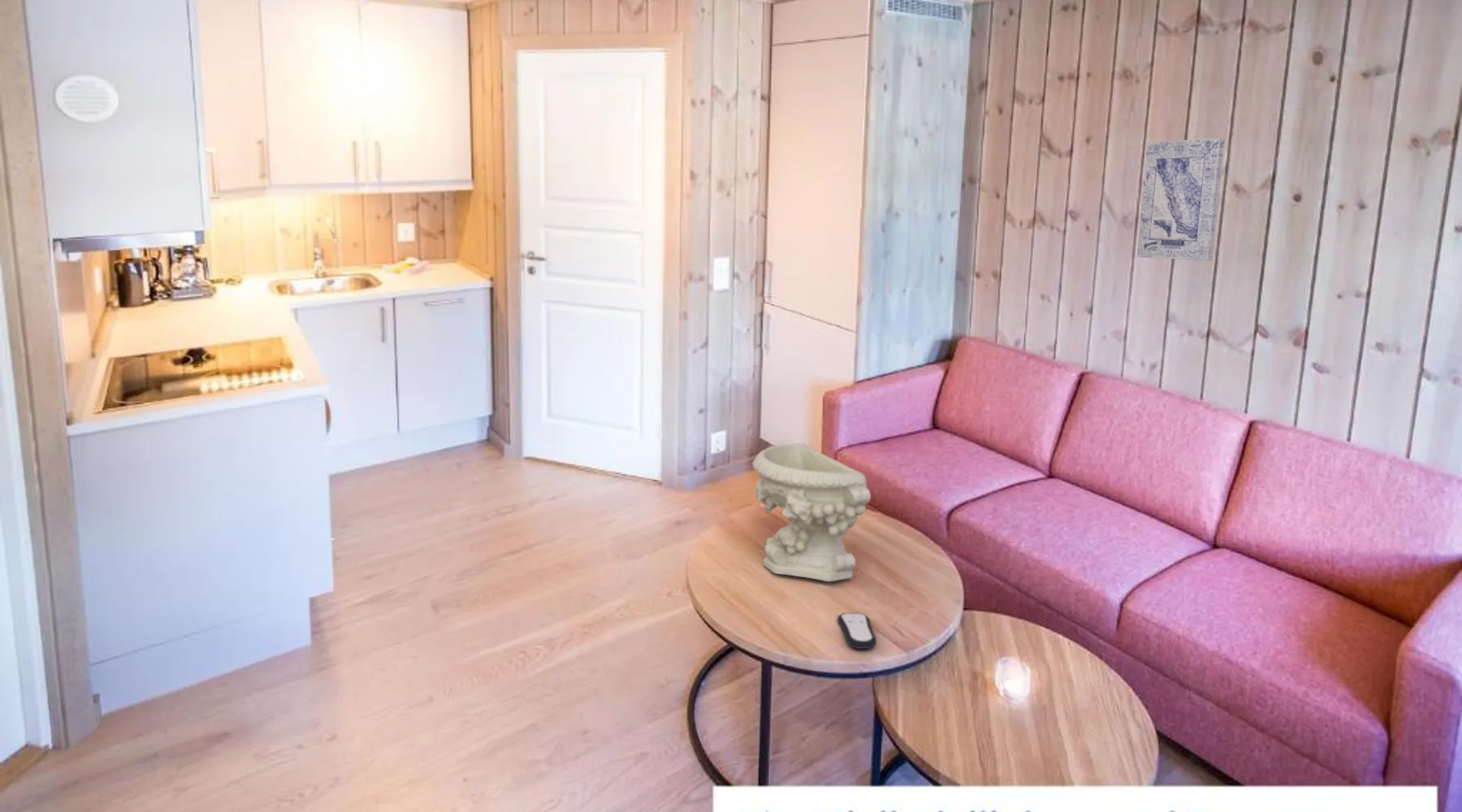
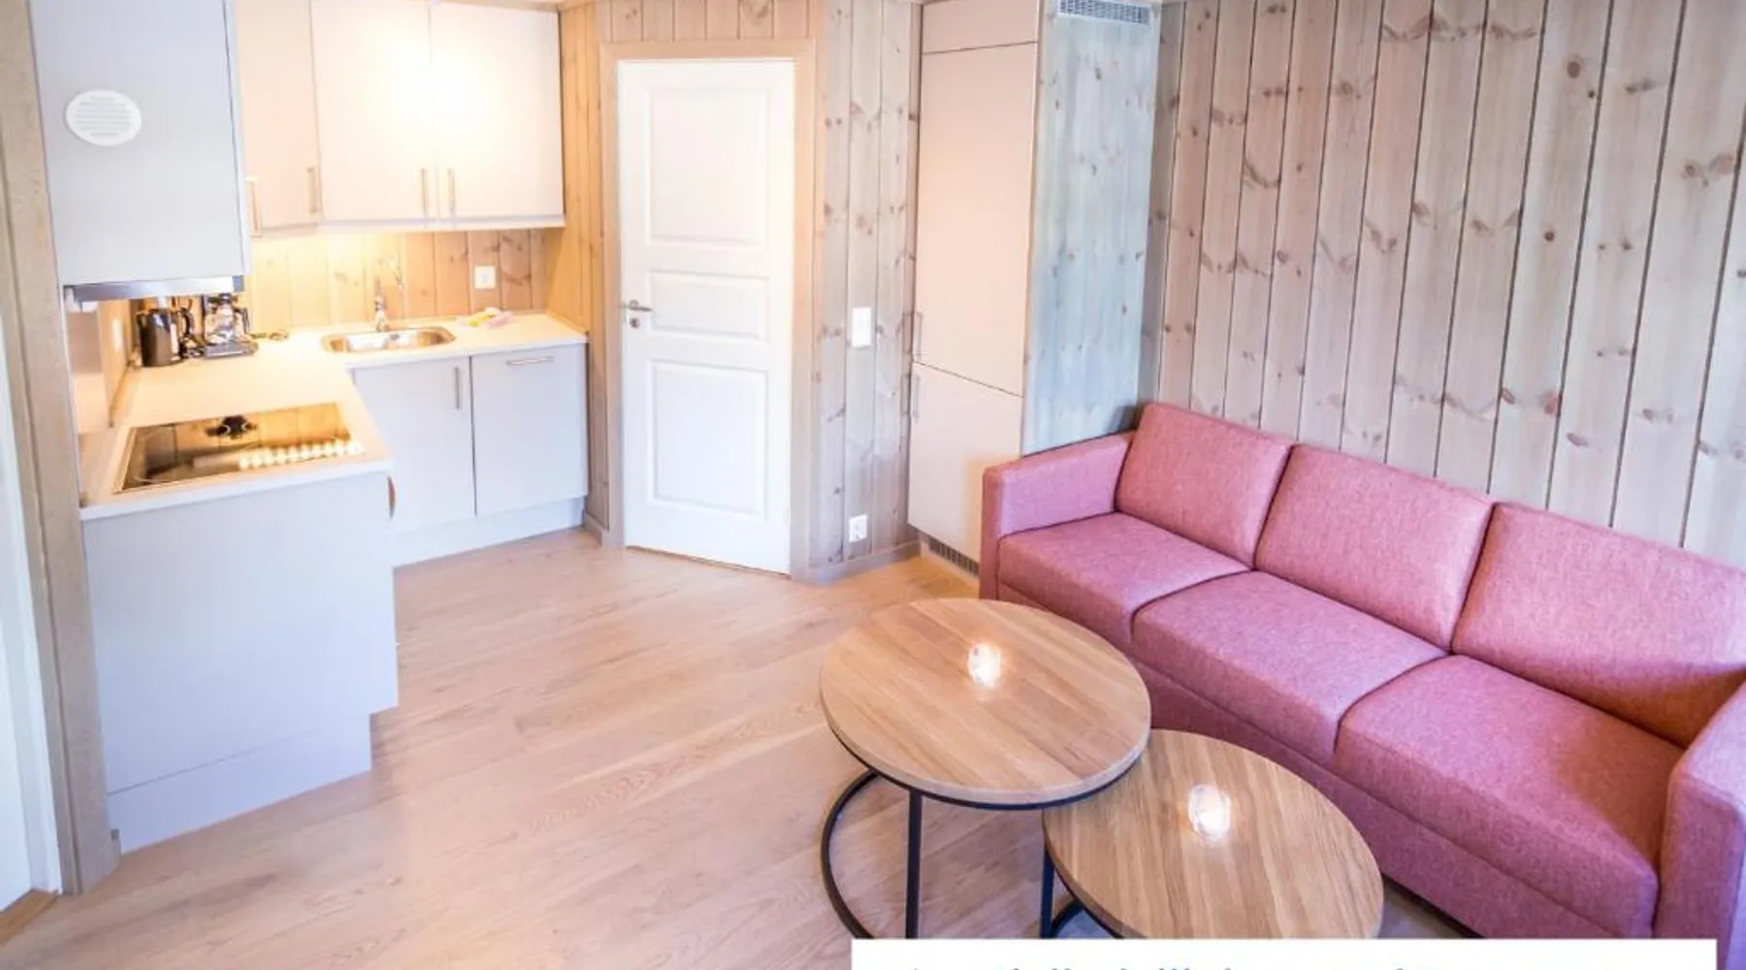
- wall art [1136,137,1226,261]
- remote control [837,612,877,650]
- decorative bowl [751,443,872,582]
